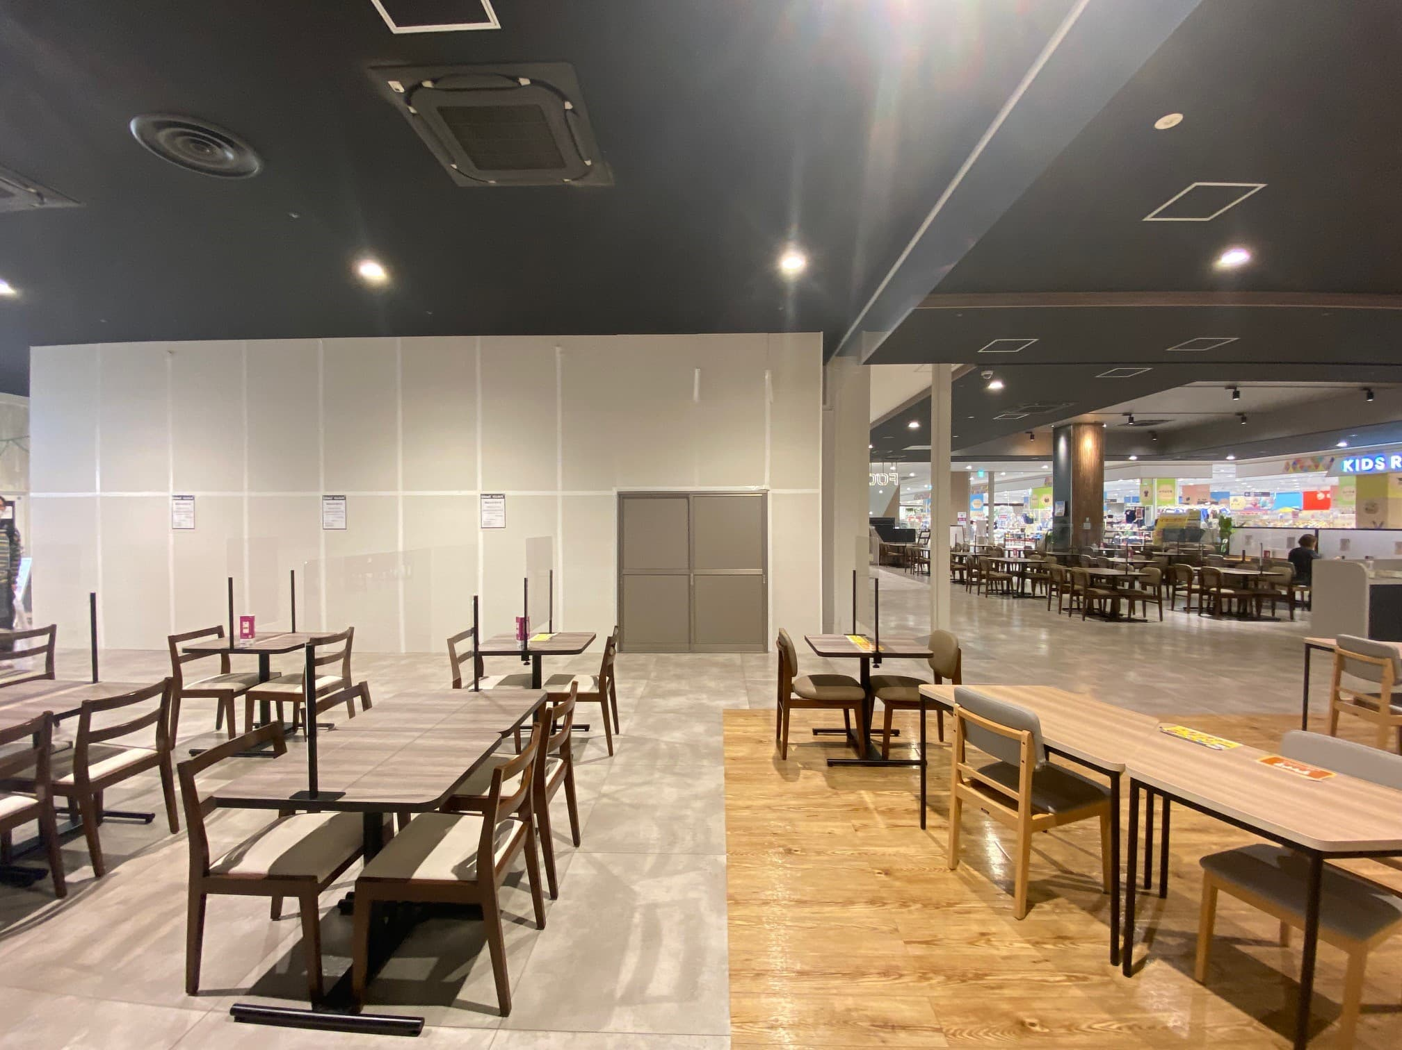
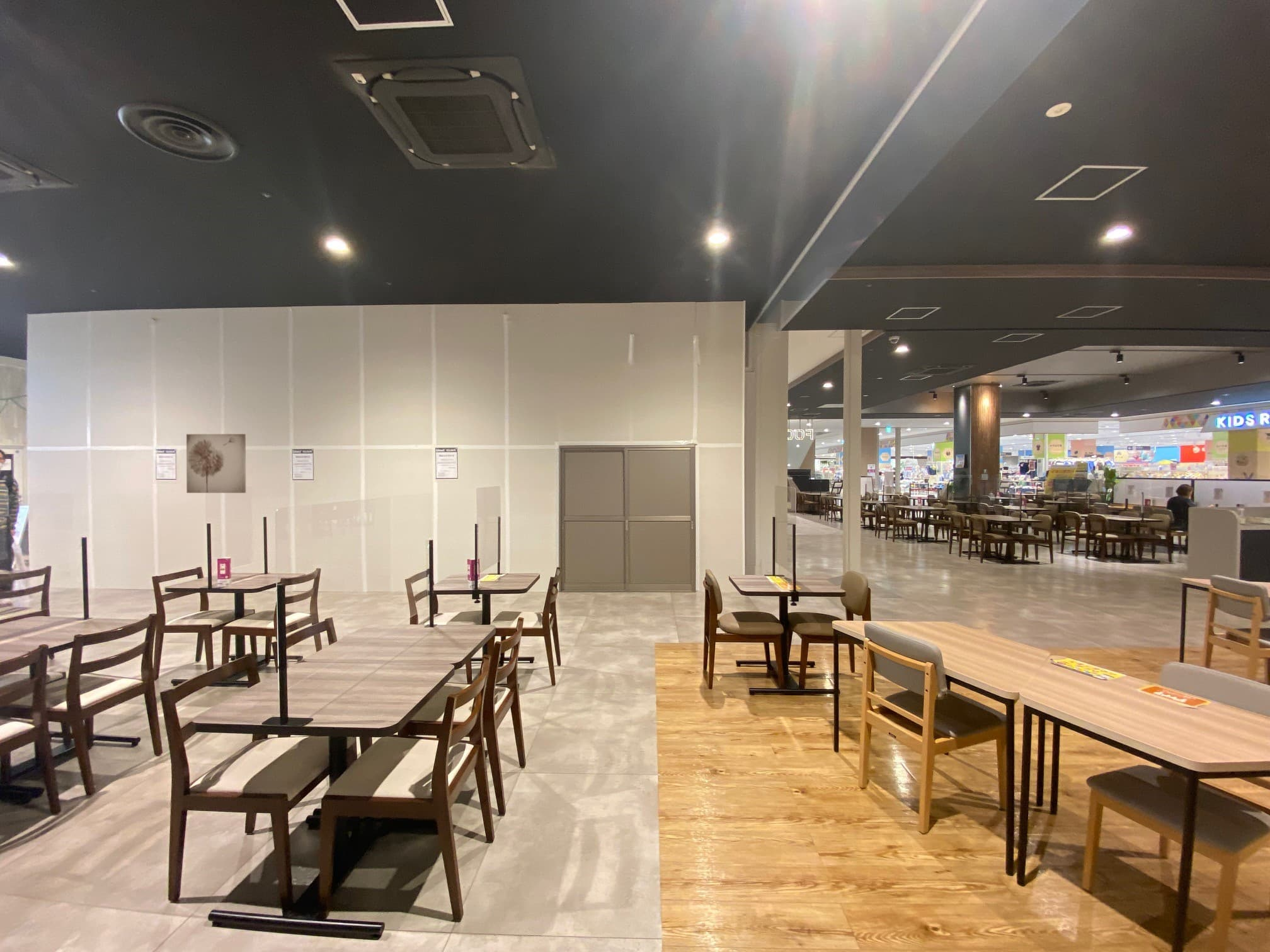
+ wall art [186,433,246,494]
